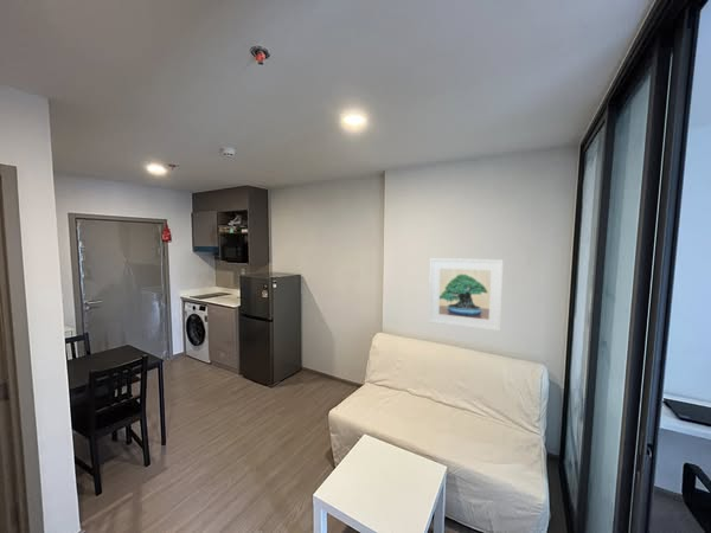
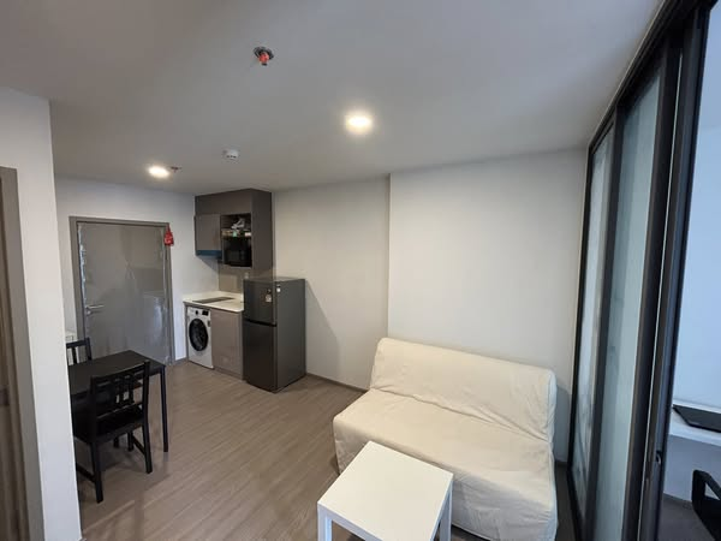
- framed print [428,257,505,333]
